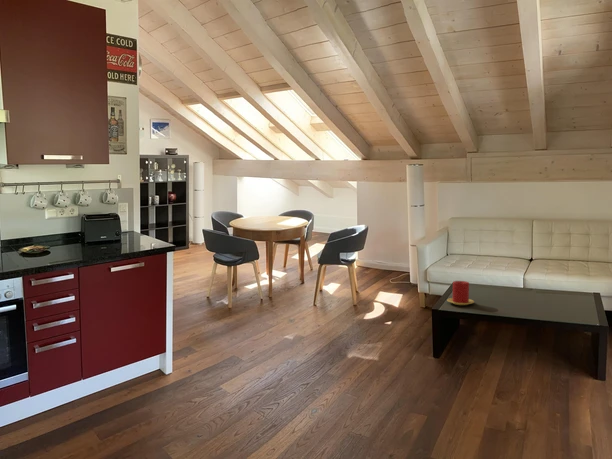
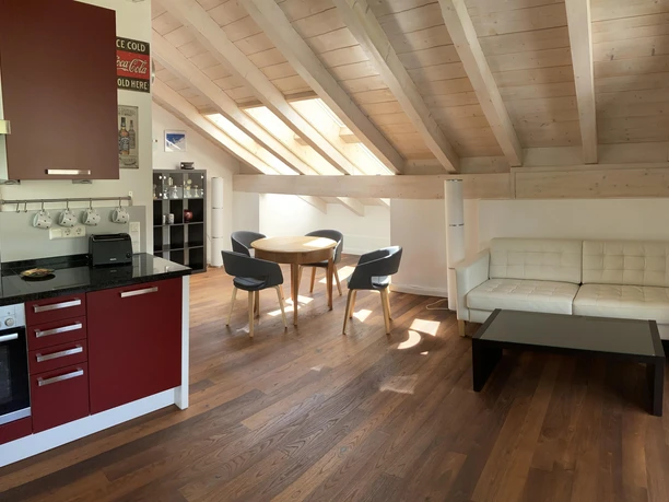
- candle [446,280,475,306]
